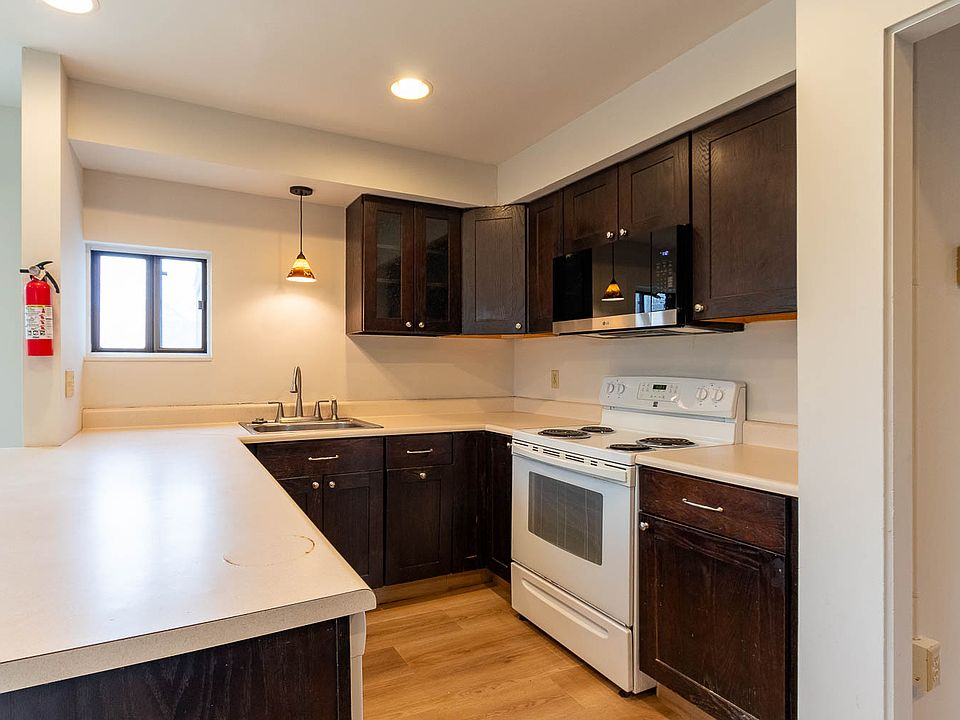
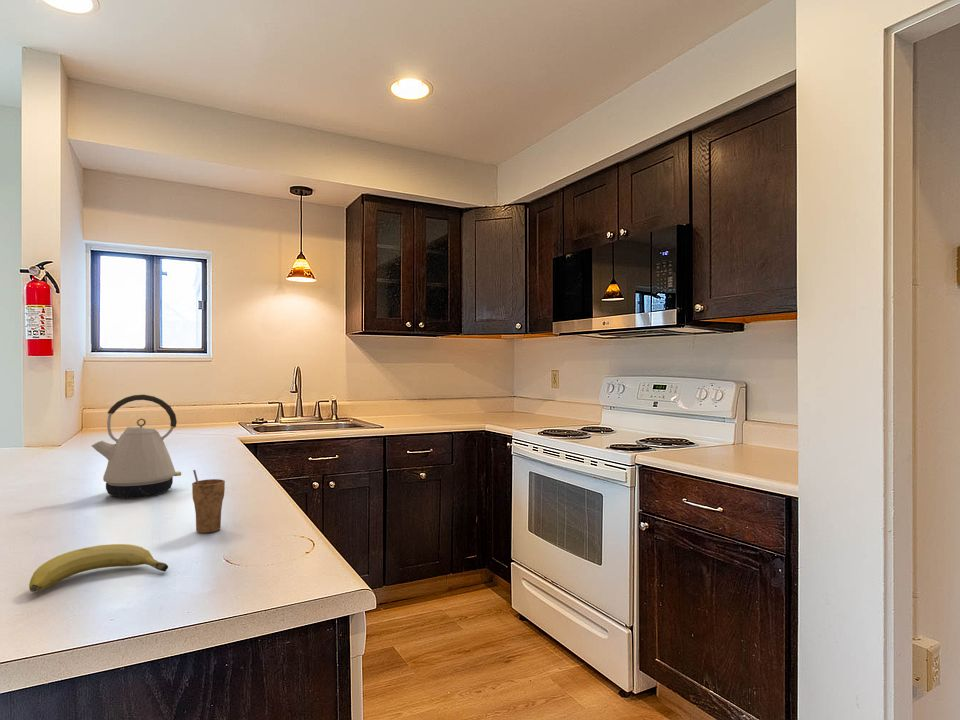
+ kettle [91,394,182,499]
+ cup [191,469,226,534]
+ fruit [28,543,169,593]
